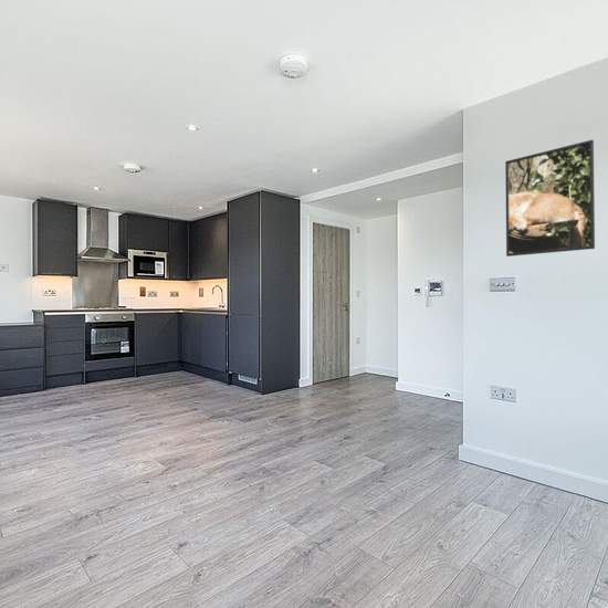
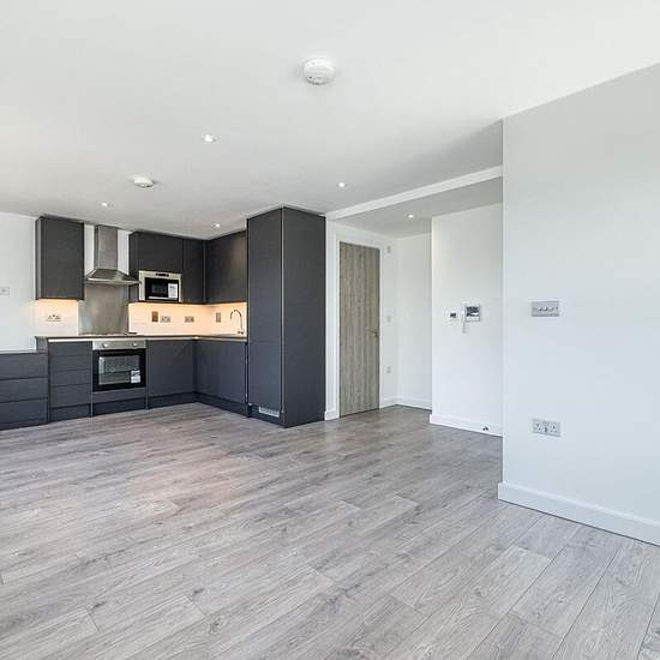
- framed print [504,138,596,258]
